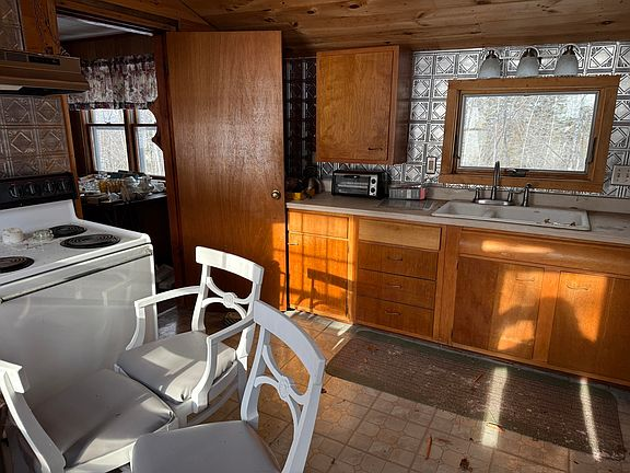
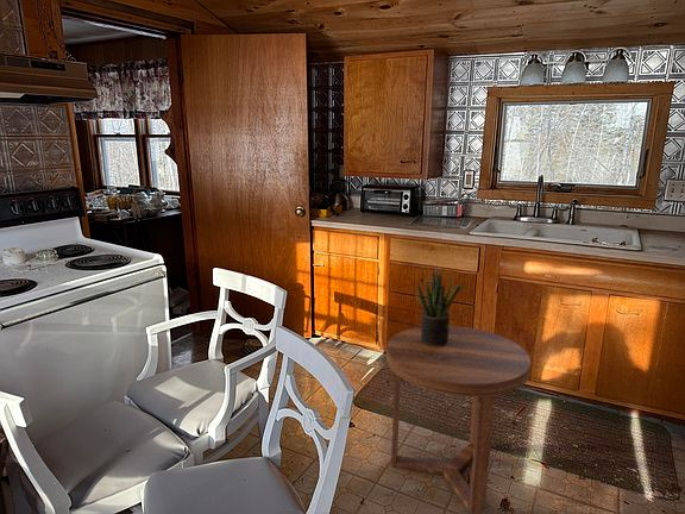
+ potted plant [415,268,466,346]
+ side table [385,325,532,514]
